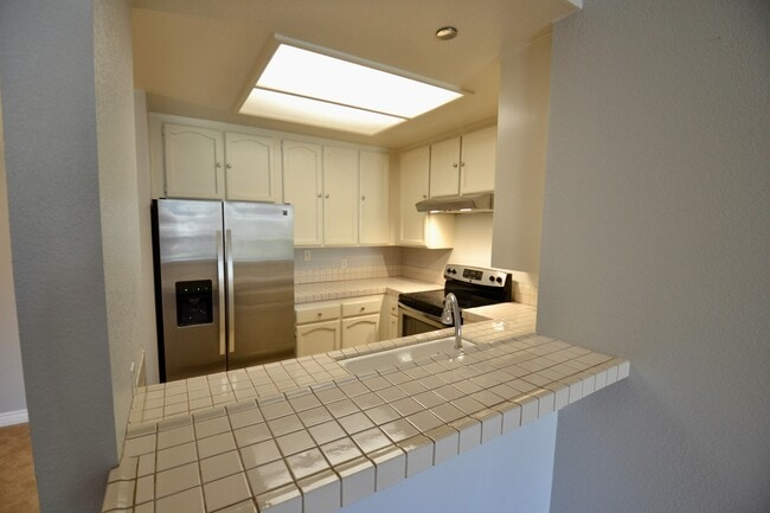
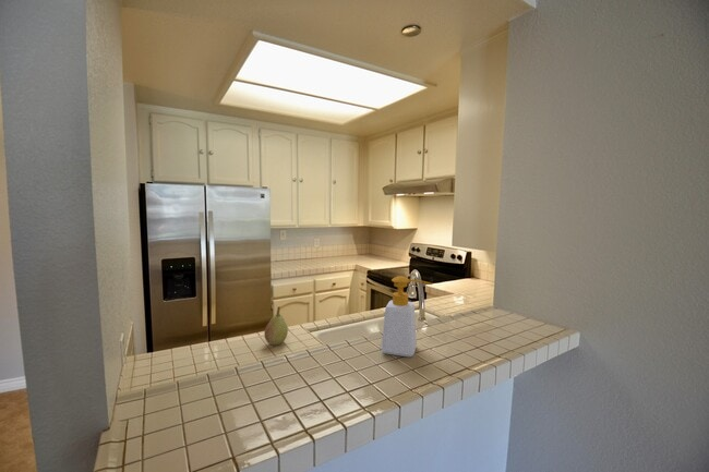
+ soap bottle [380,275,433,358]
+ fruit [263,305,289,347]
